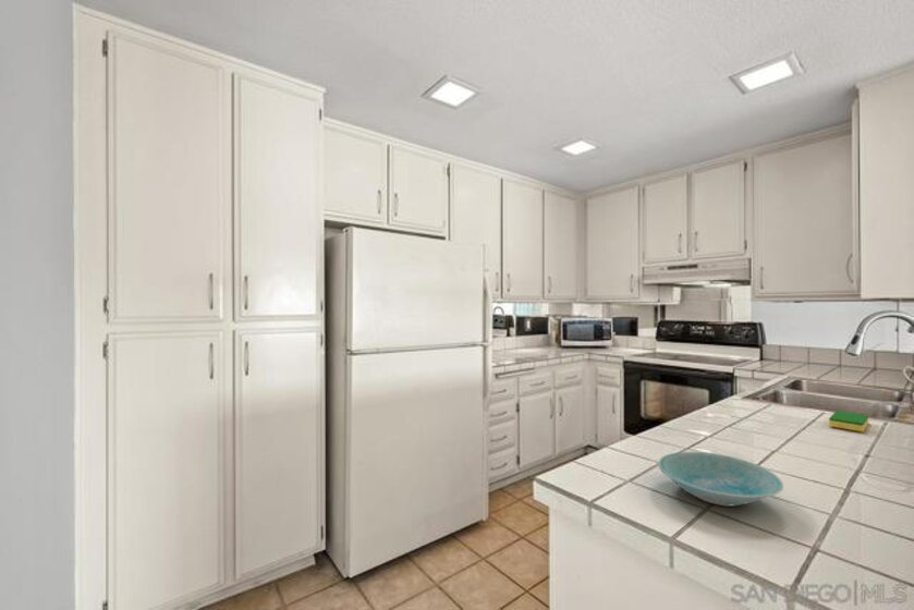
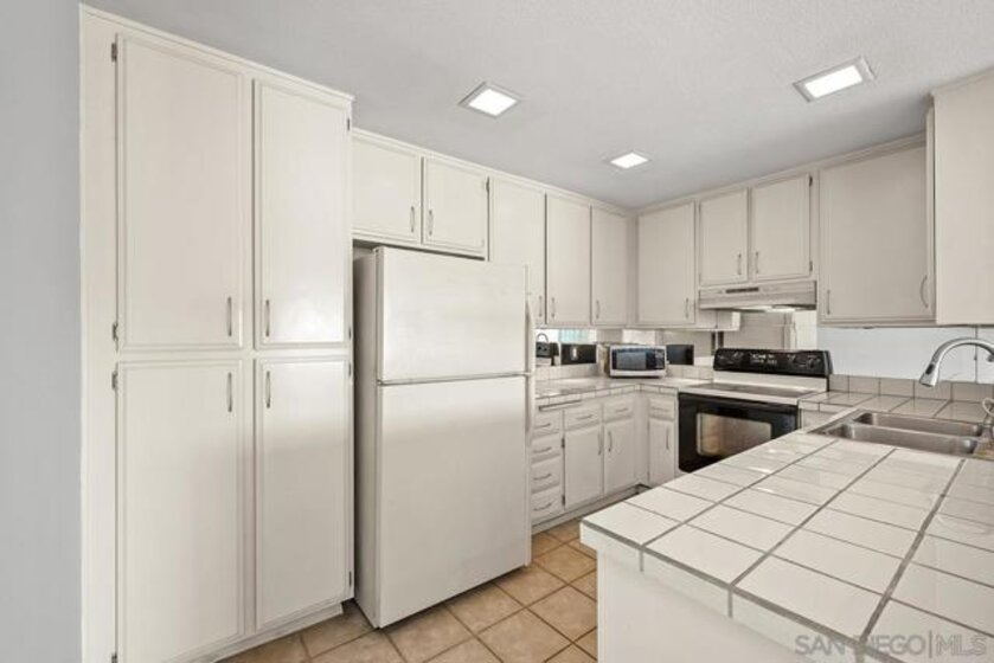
- bowl [657,451,784,507]
- dish sponge [828,410,869,432]
